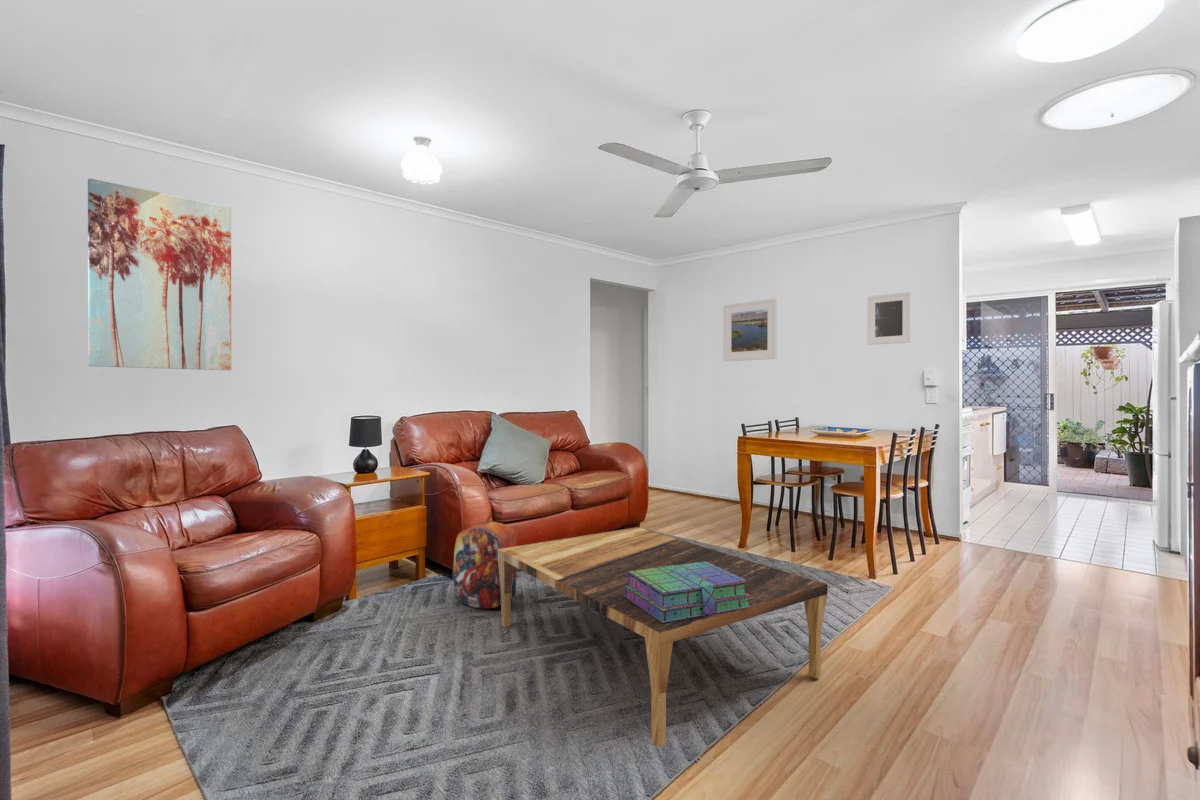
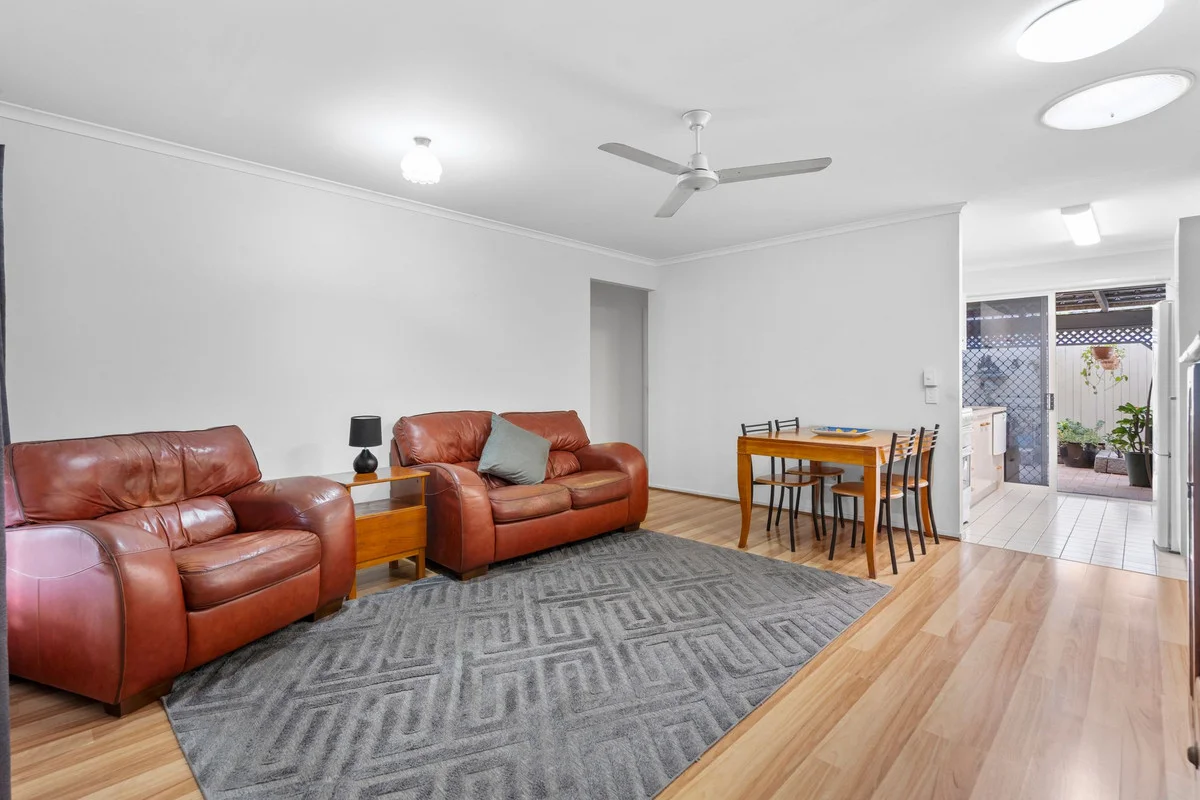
- stack of books [624,562,751,623]
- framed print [867,291,912,346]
- wall art [87,177,232,371]
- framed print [722,298,778,362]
- coffee table [498,526,828,748]
- backpack [451,511,518,610]
